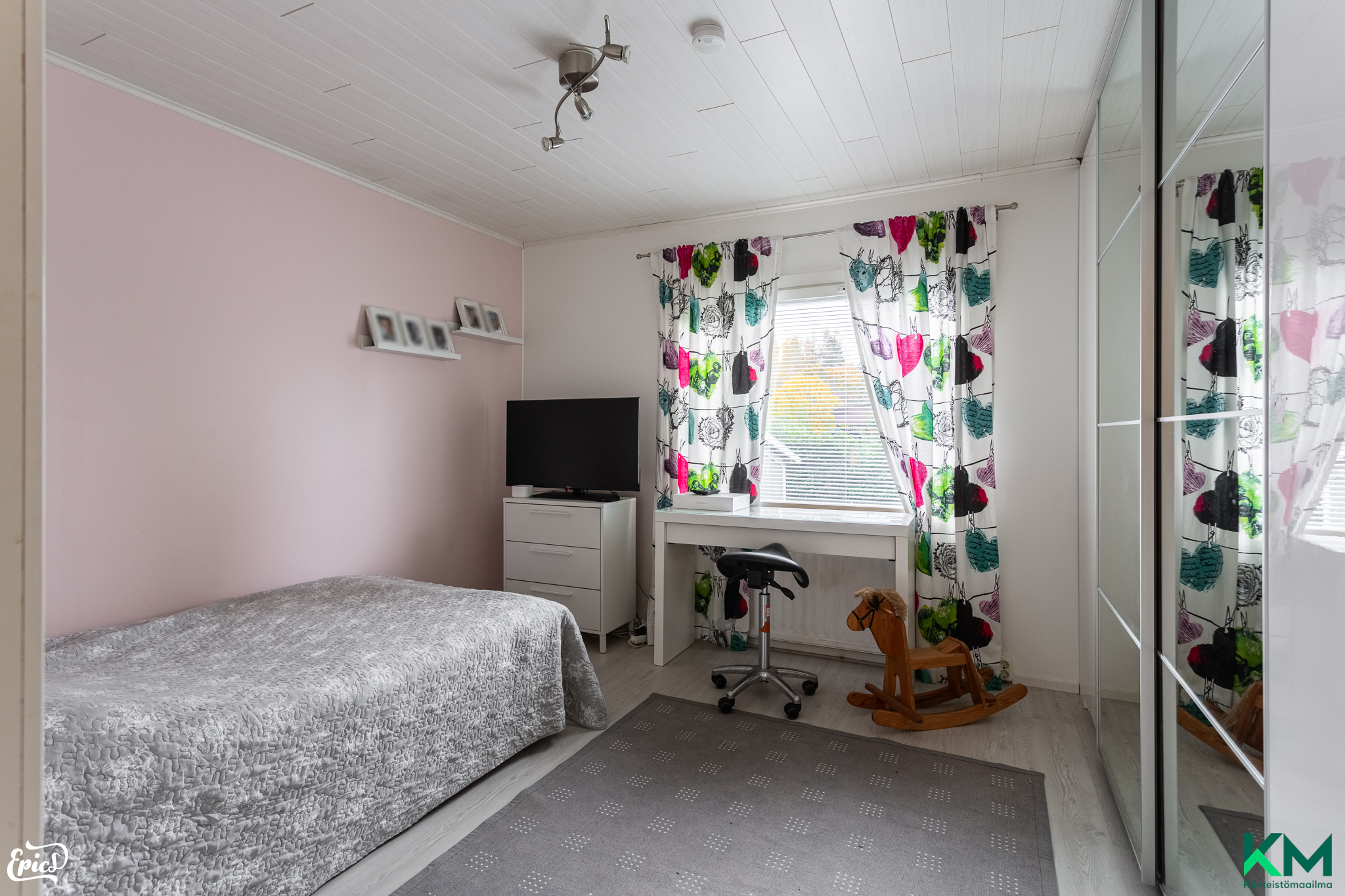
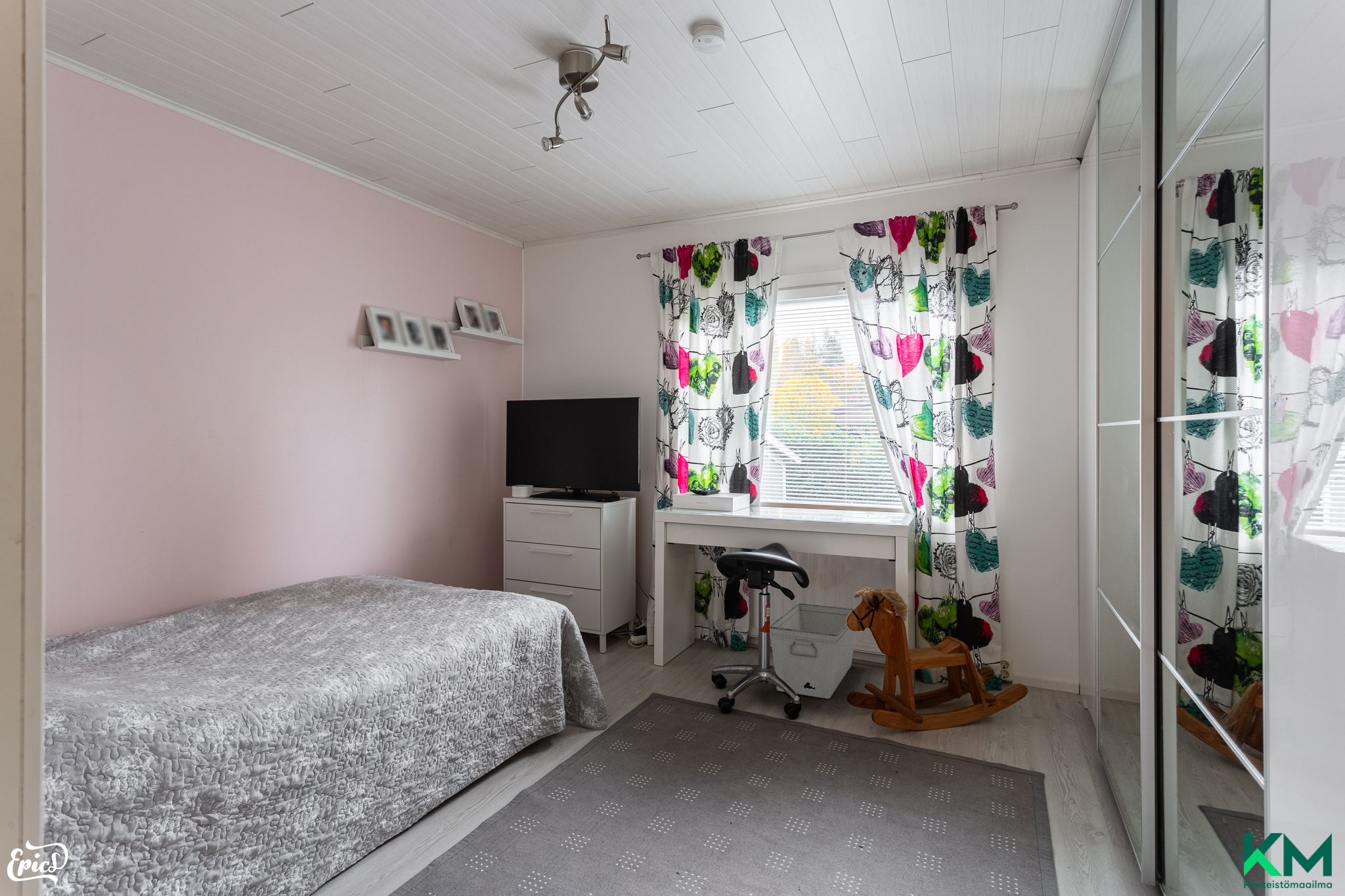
+ storage bin [768,603,856,699]
